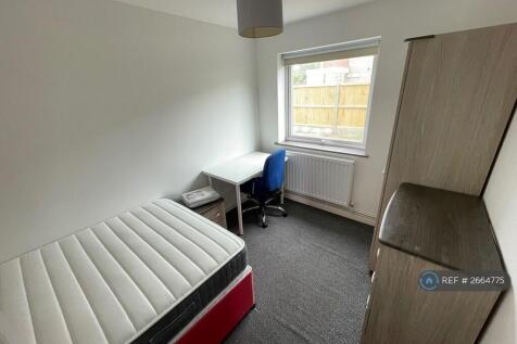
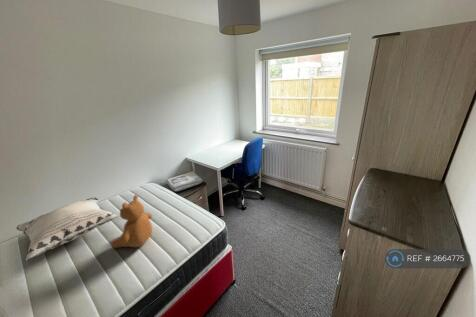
+ decorative pillow [15,197,119,261]
+ teddy bear [110,194,153,249]
